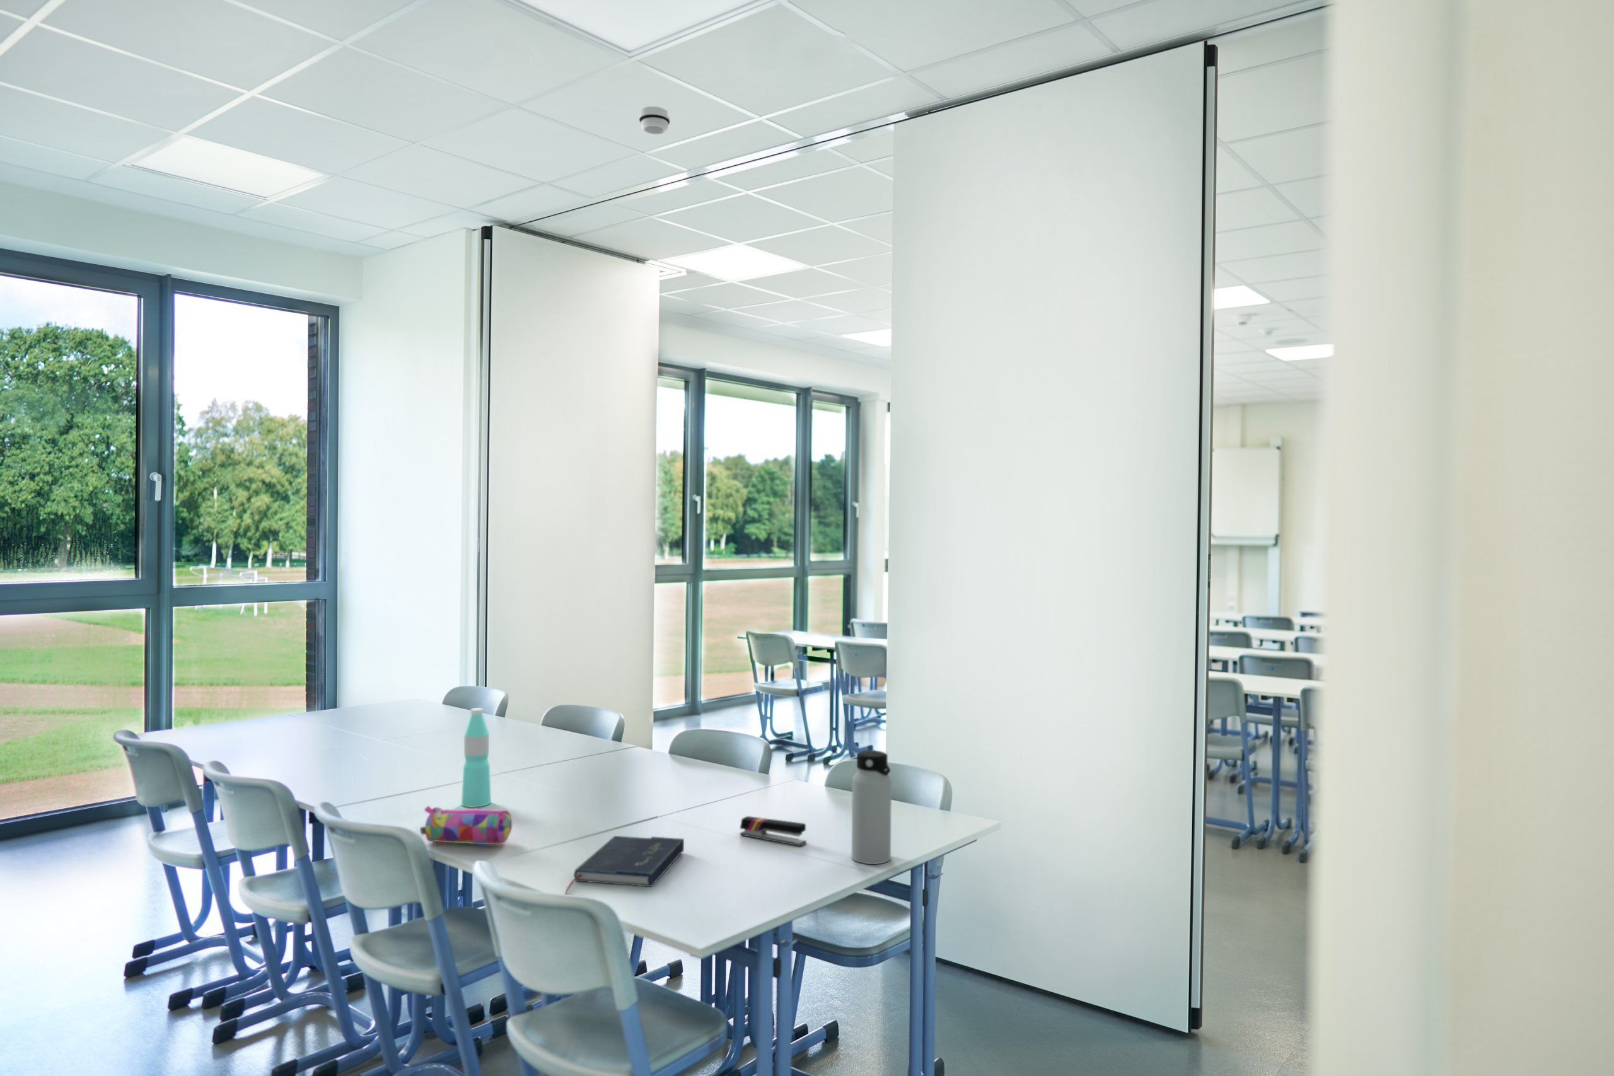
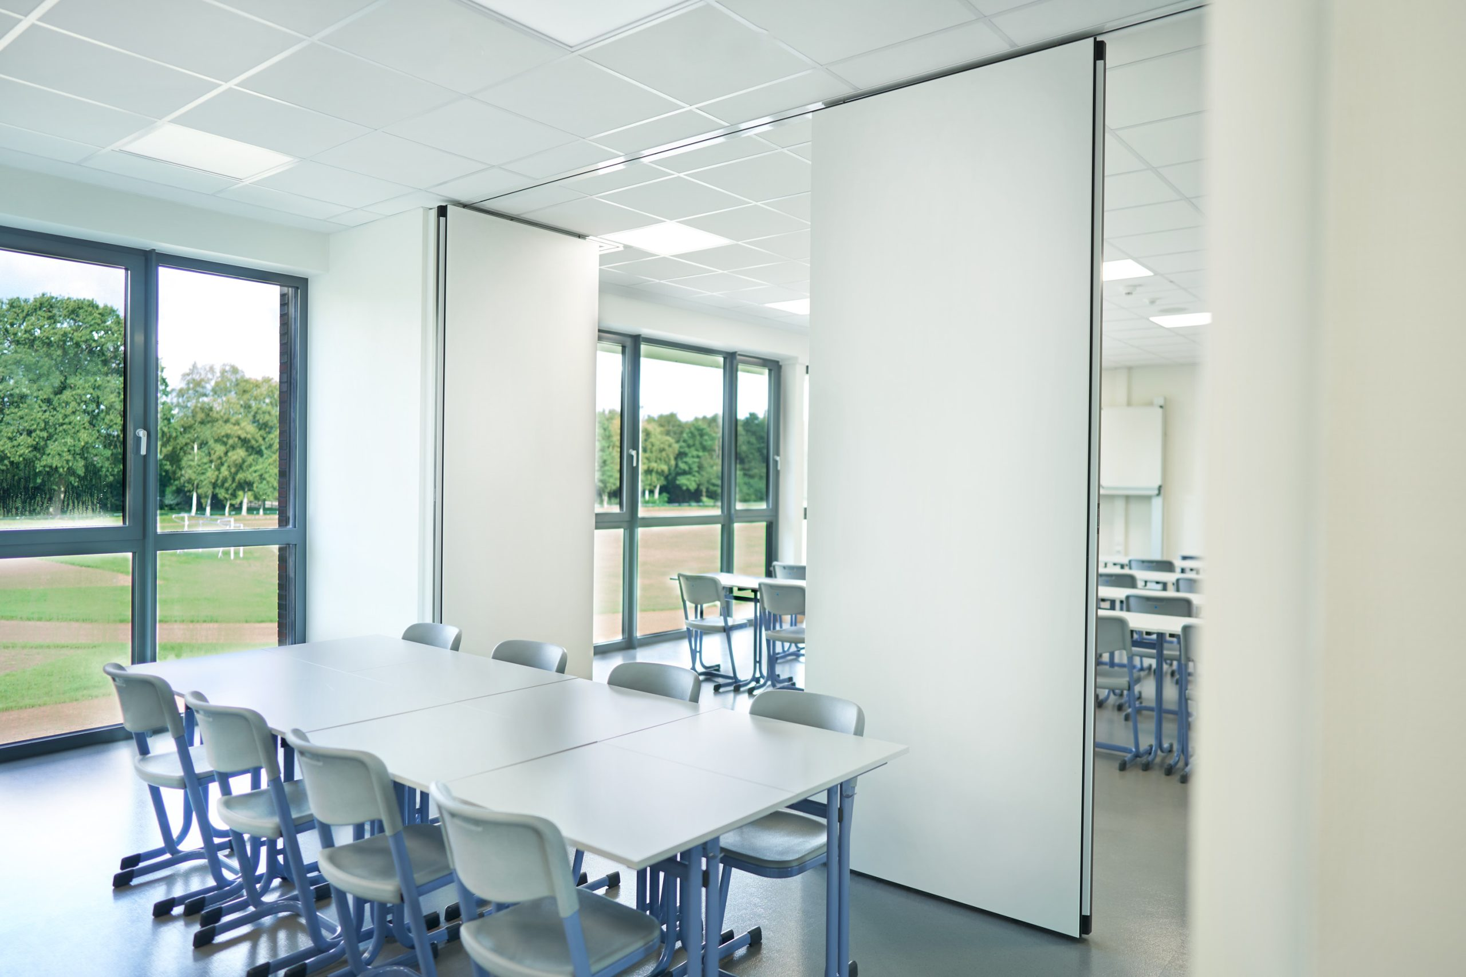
- water bottle [851,749,892,865]
- pencil case [419,805,513,845]
- water bottle [461,707,491,808]
- smoke detector [638,106,671,134]
- book [564,835,685,895]
- stapler [739,815,807,847]
